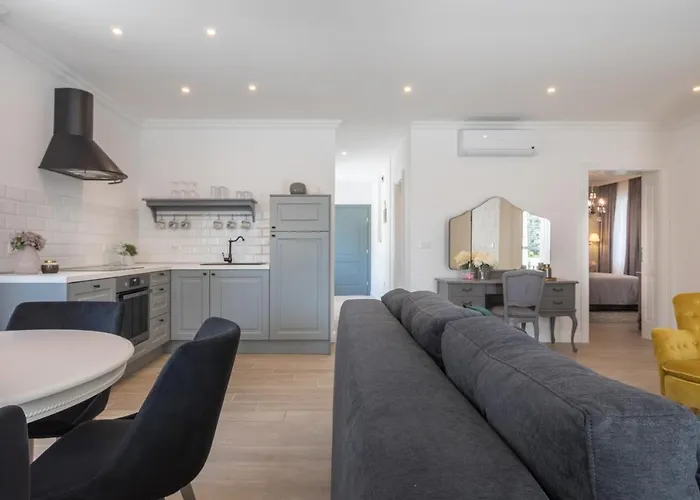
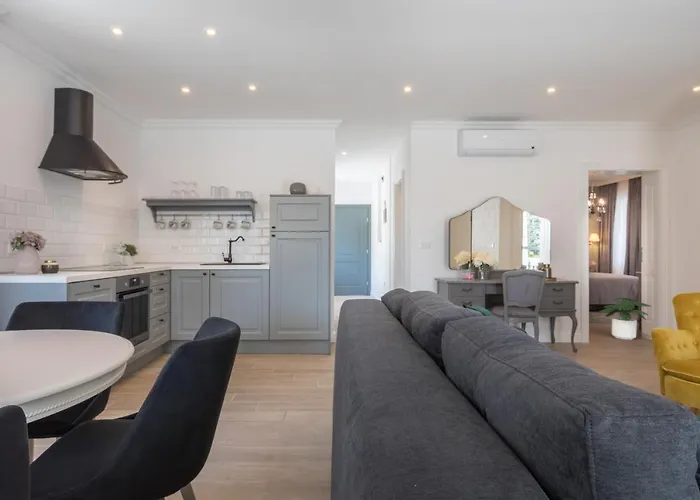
+ potted plant [598,296,652,341]
